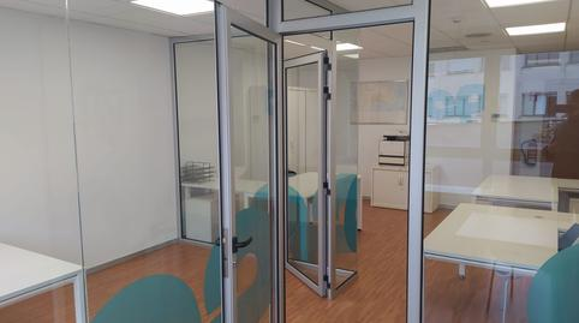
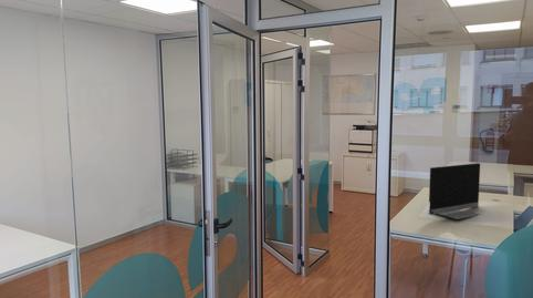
+ monitor [428,162,481,220]
